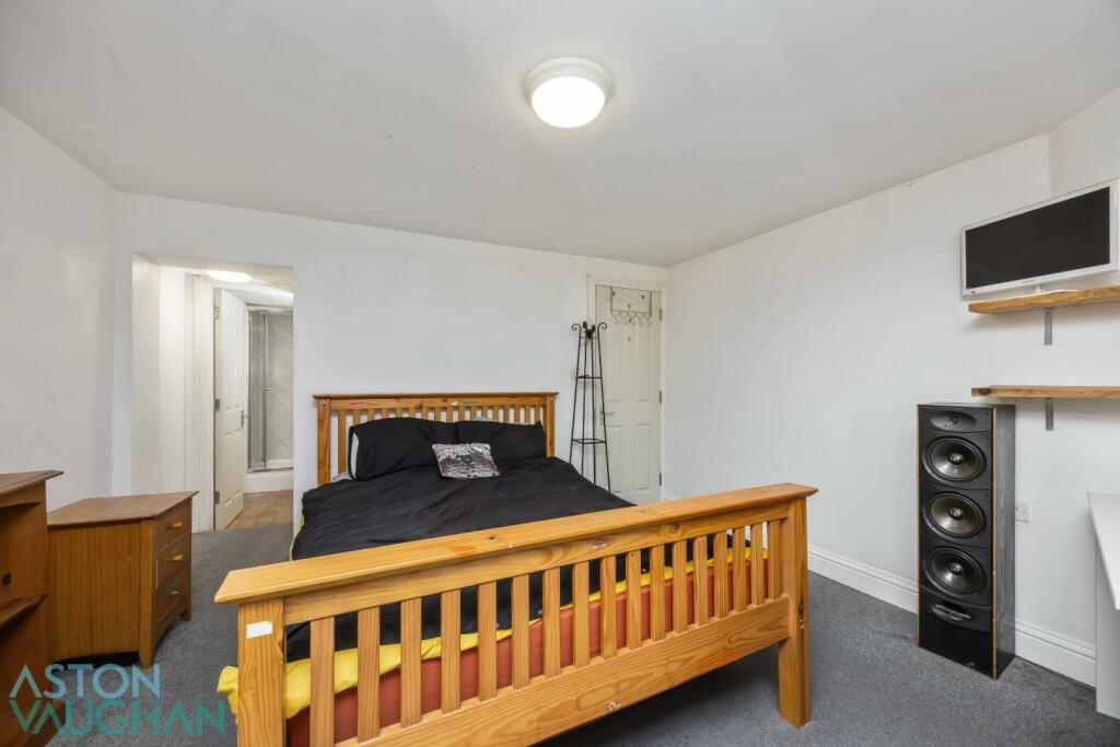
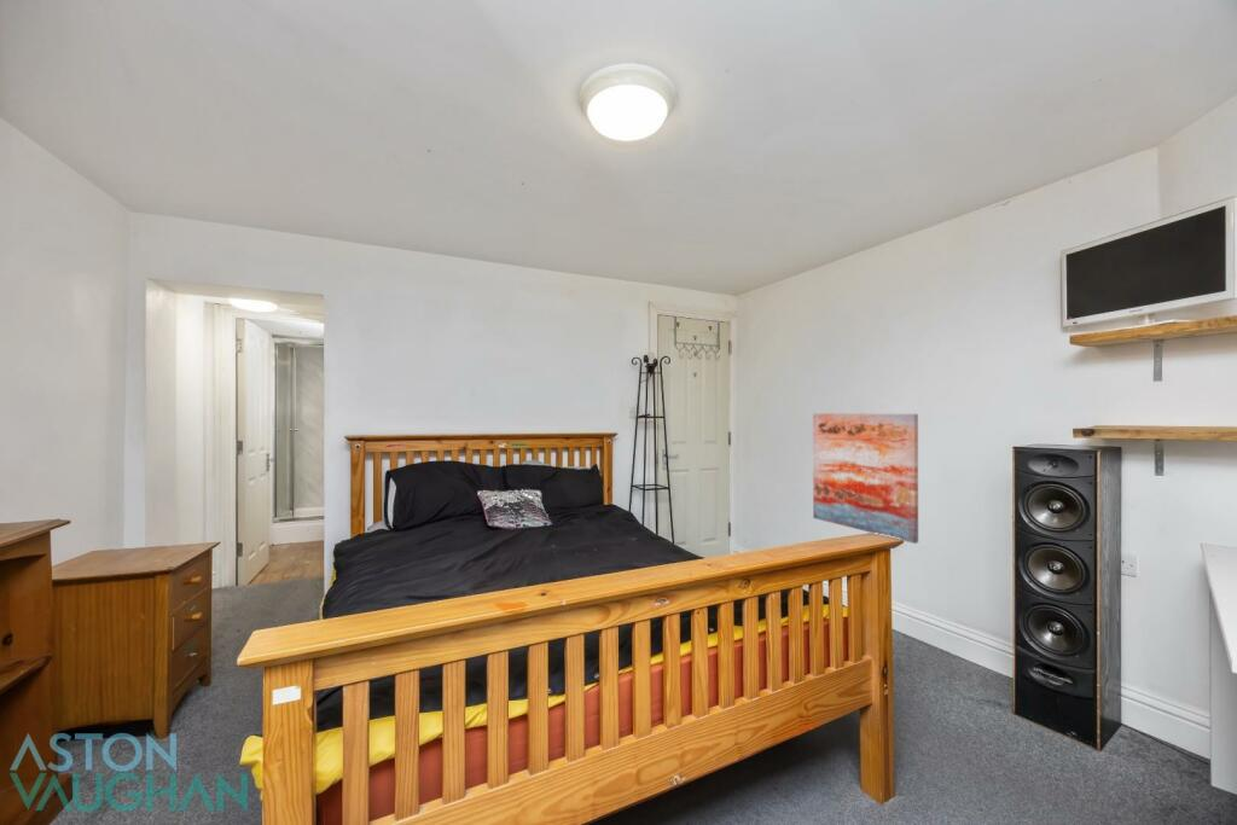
+ wall art [812,412,919,545]
